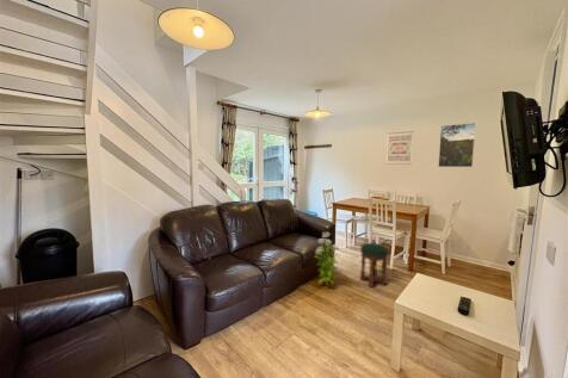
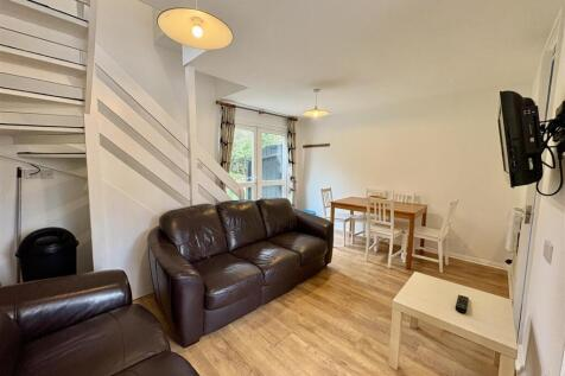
- decorative plant [313,231,340,285]
- wall art [385,130,414,166]
- stool [359,242,389,289]
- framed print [437,122,477,168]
